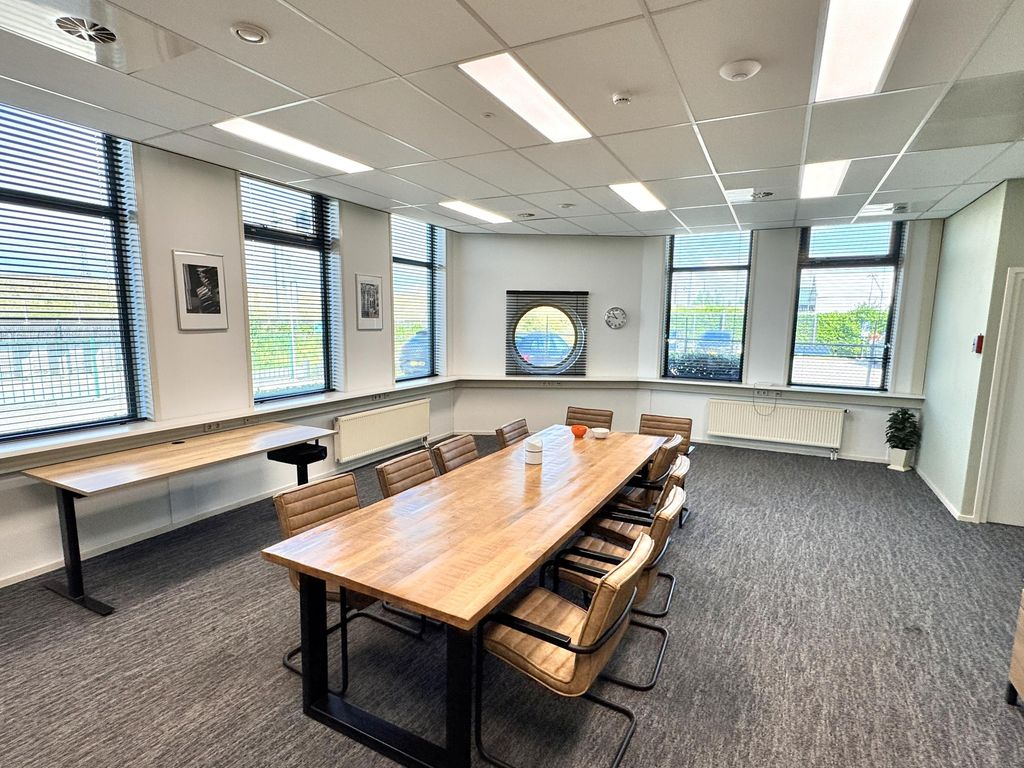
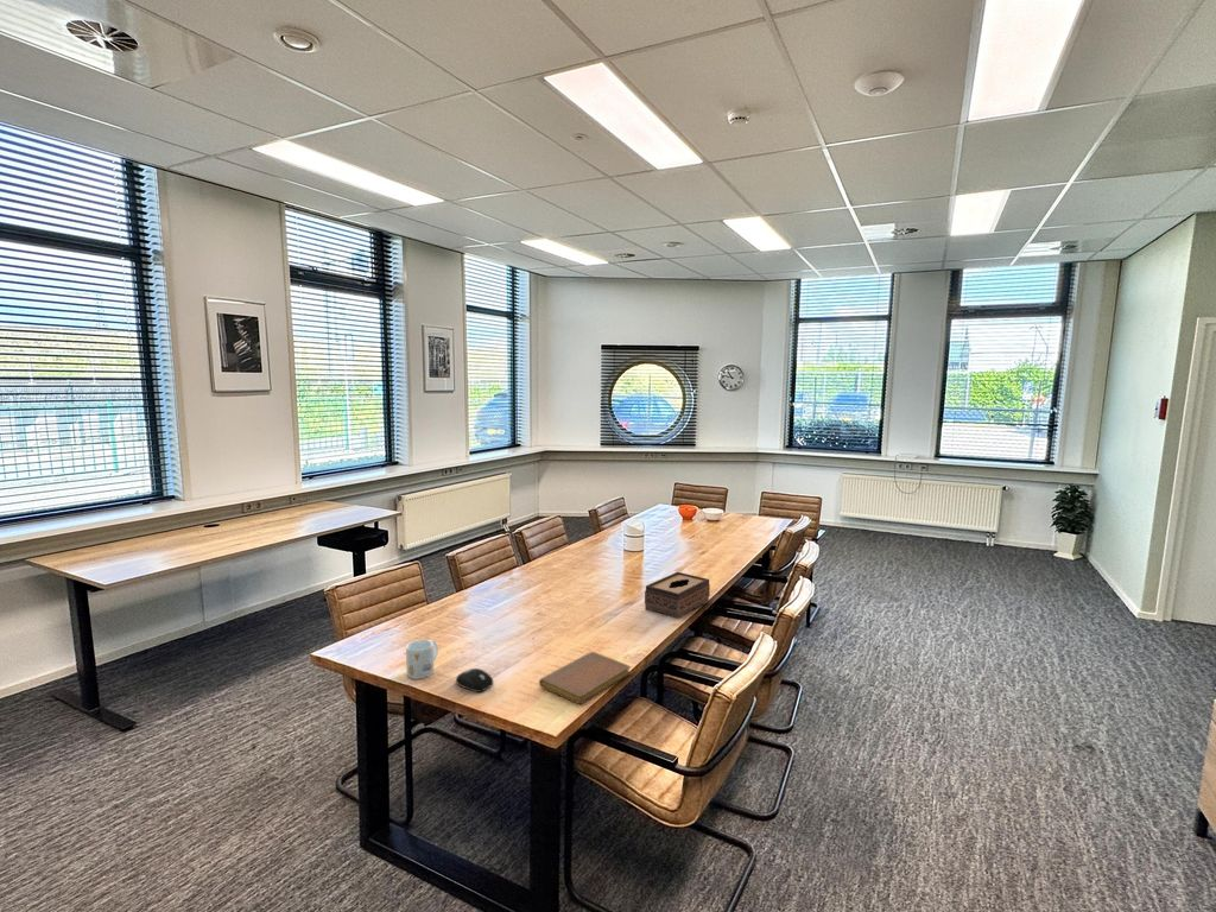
+ tissue box [644,571,711,620]
+ notebook [538,651,632,705]
+ mug [405,639,439,680]
+ computer mouse [455,667,494,694]
